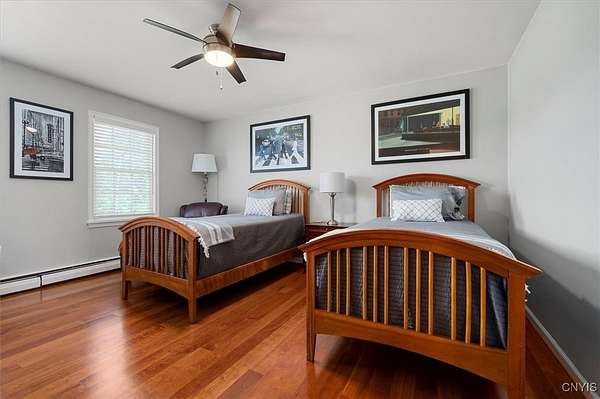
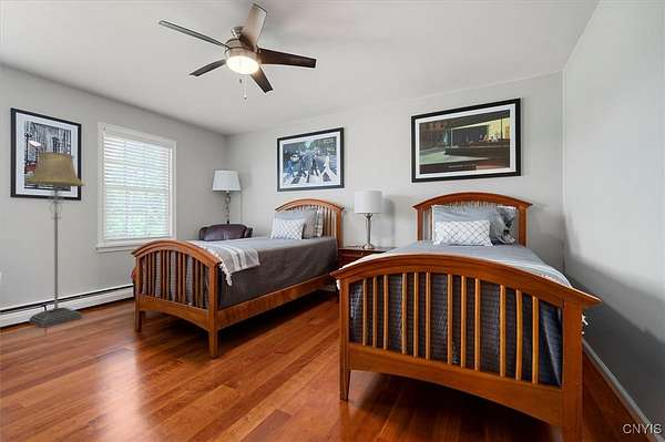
+ floor lamp [24,151,85,329]
